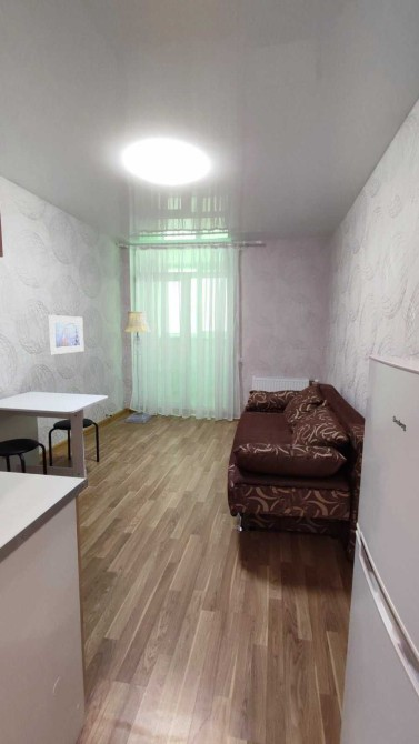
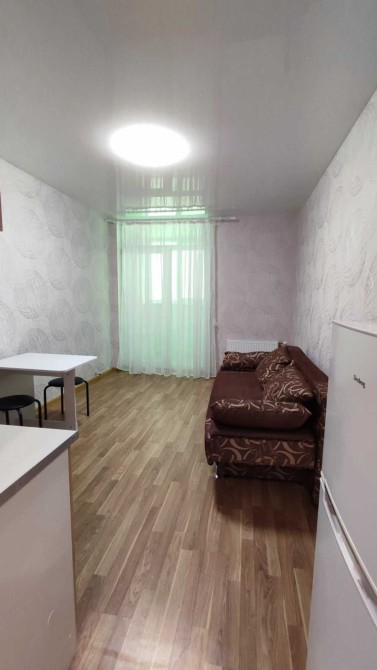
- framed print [48,314,84,355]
- floor lamp [122,311,152,424]
